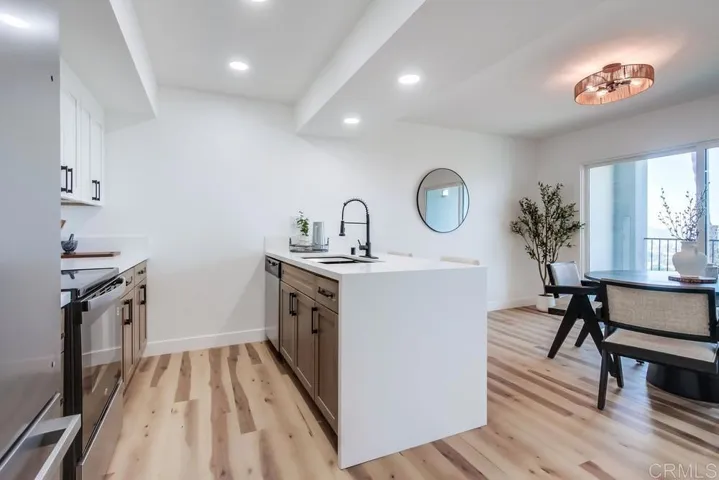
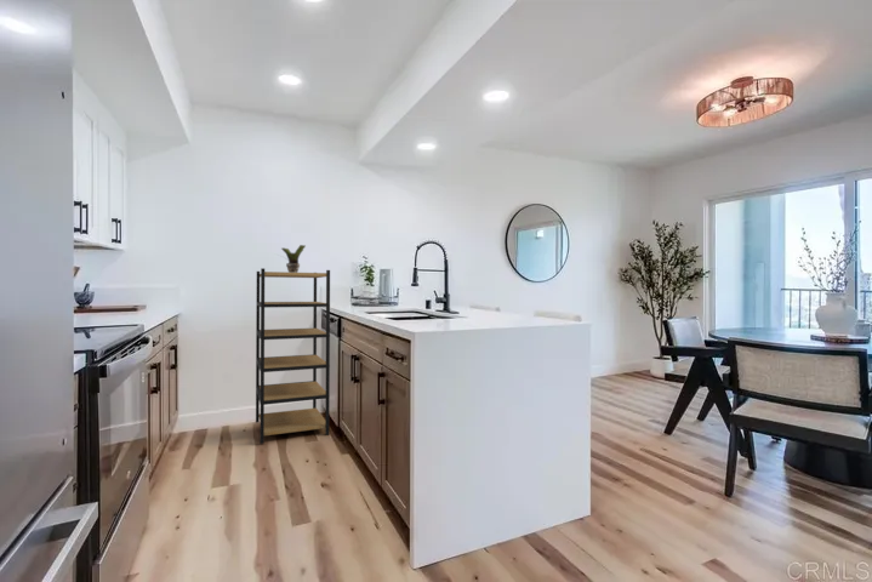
+ potted plant [273,244,307,273]
+ shelving unit [255,267,331,445]
